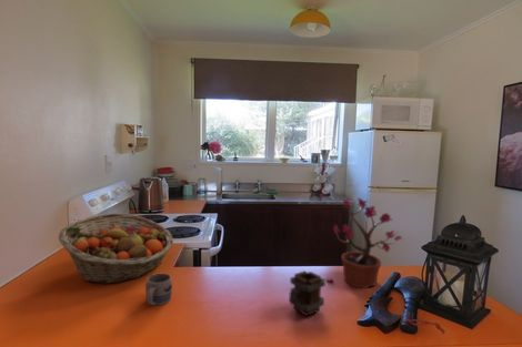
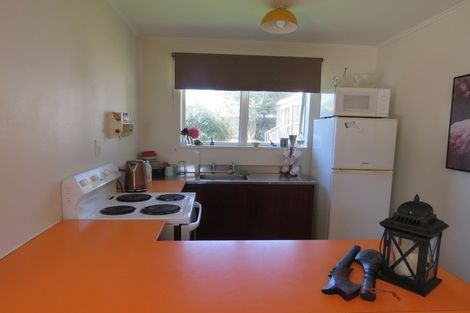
- mug [144,273,173,306]
- fruit basket [57,212,174,285]
- potted plant [324,197,403,289]
- mug [288,271,327,317]
